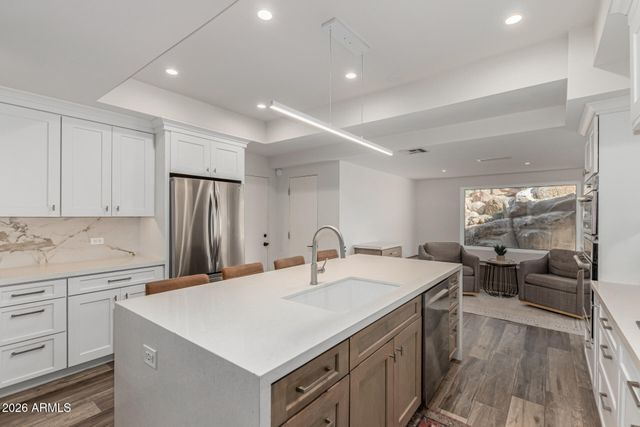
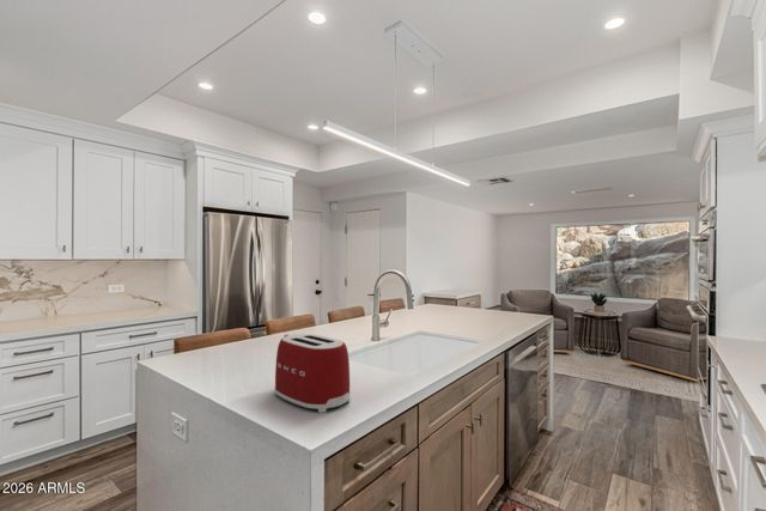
+ toaster [274,333,351,414]
